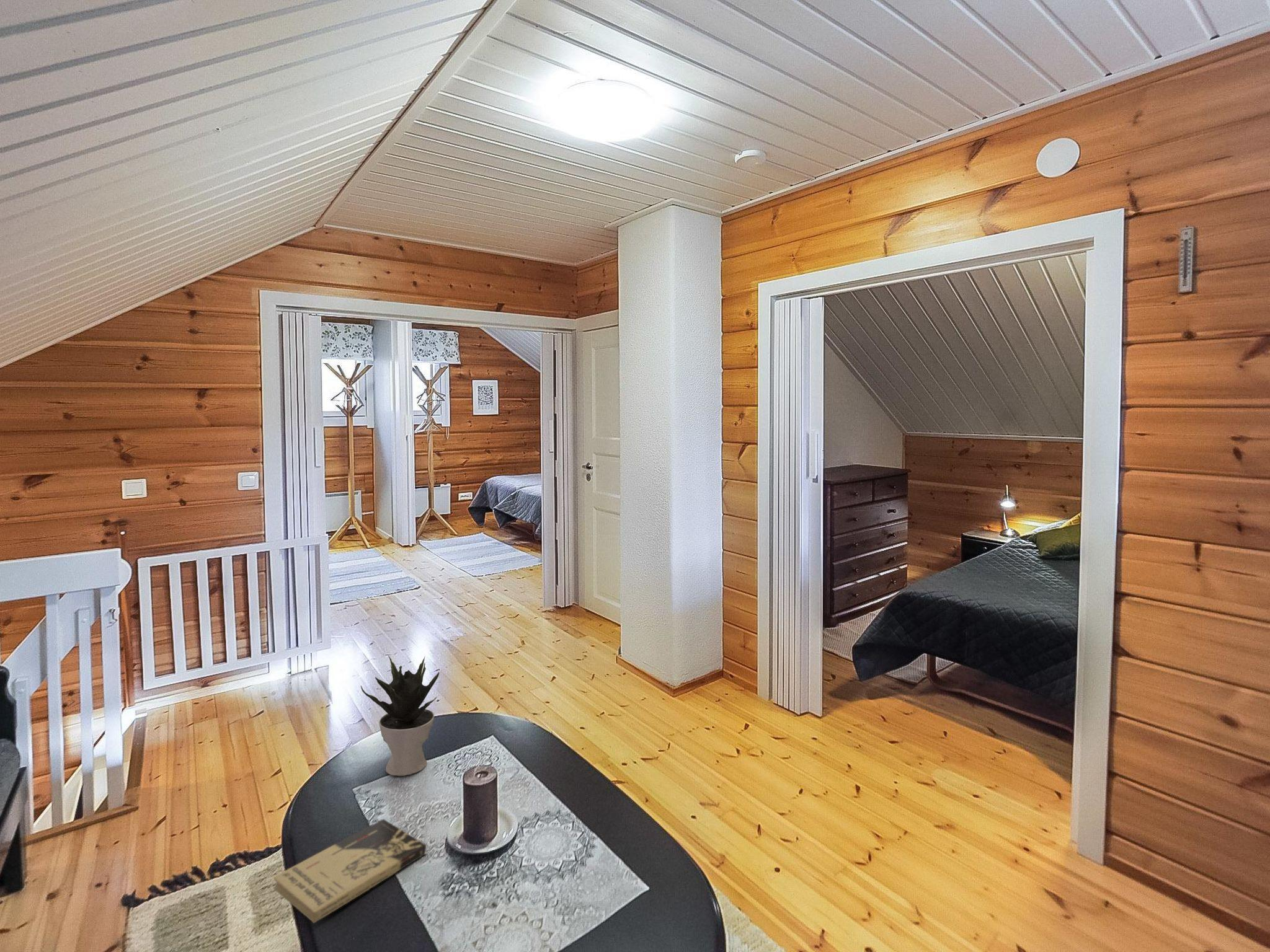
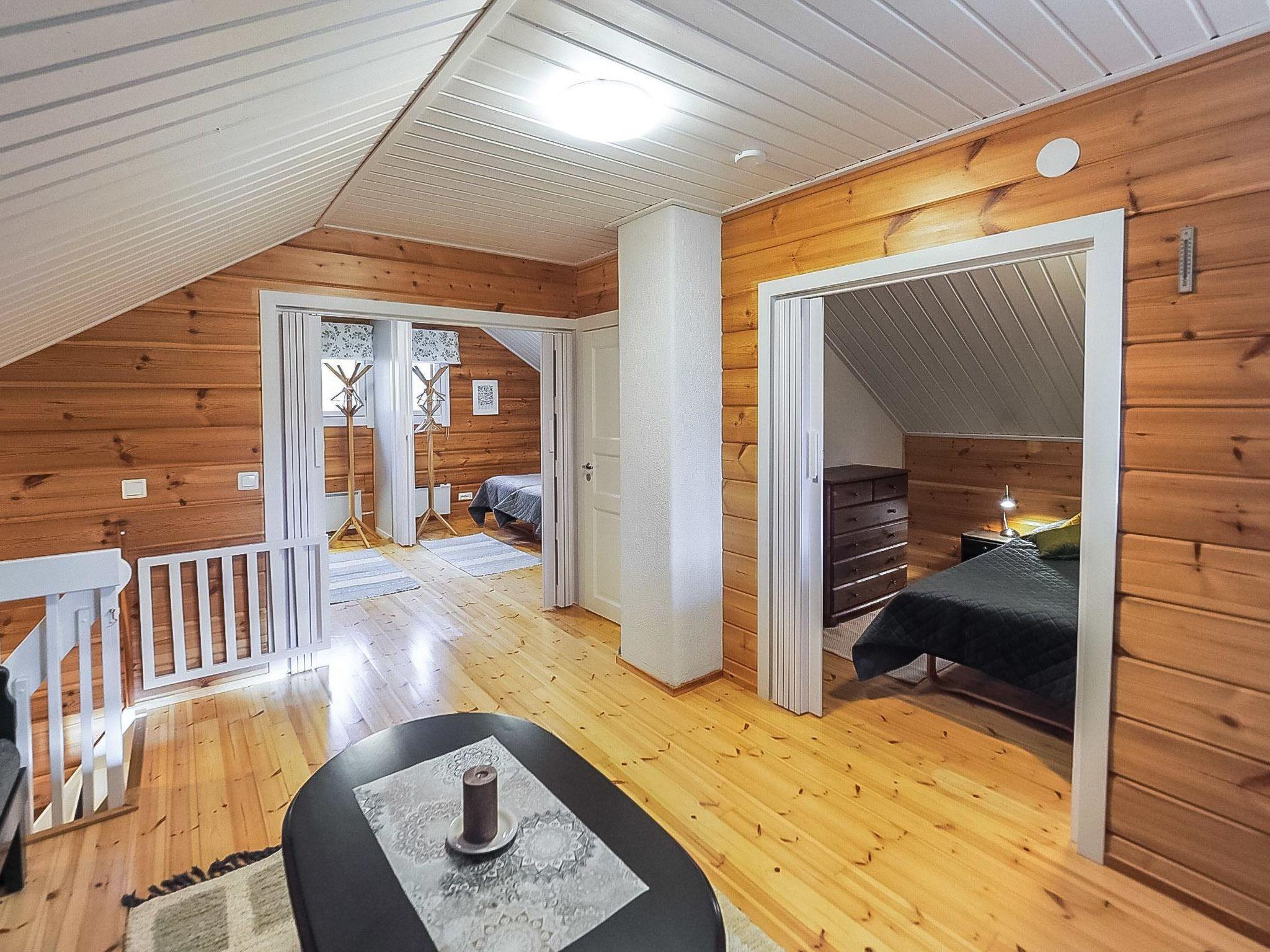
- book [272,819,427,924]
- potted plant [360,655,440,777]
